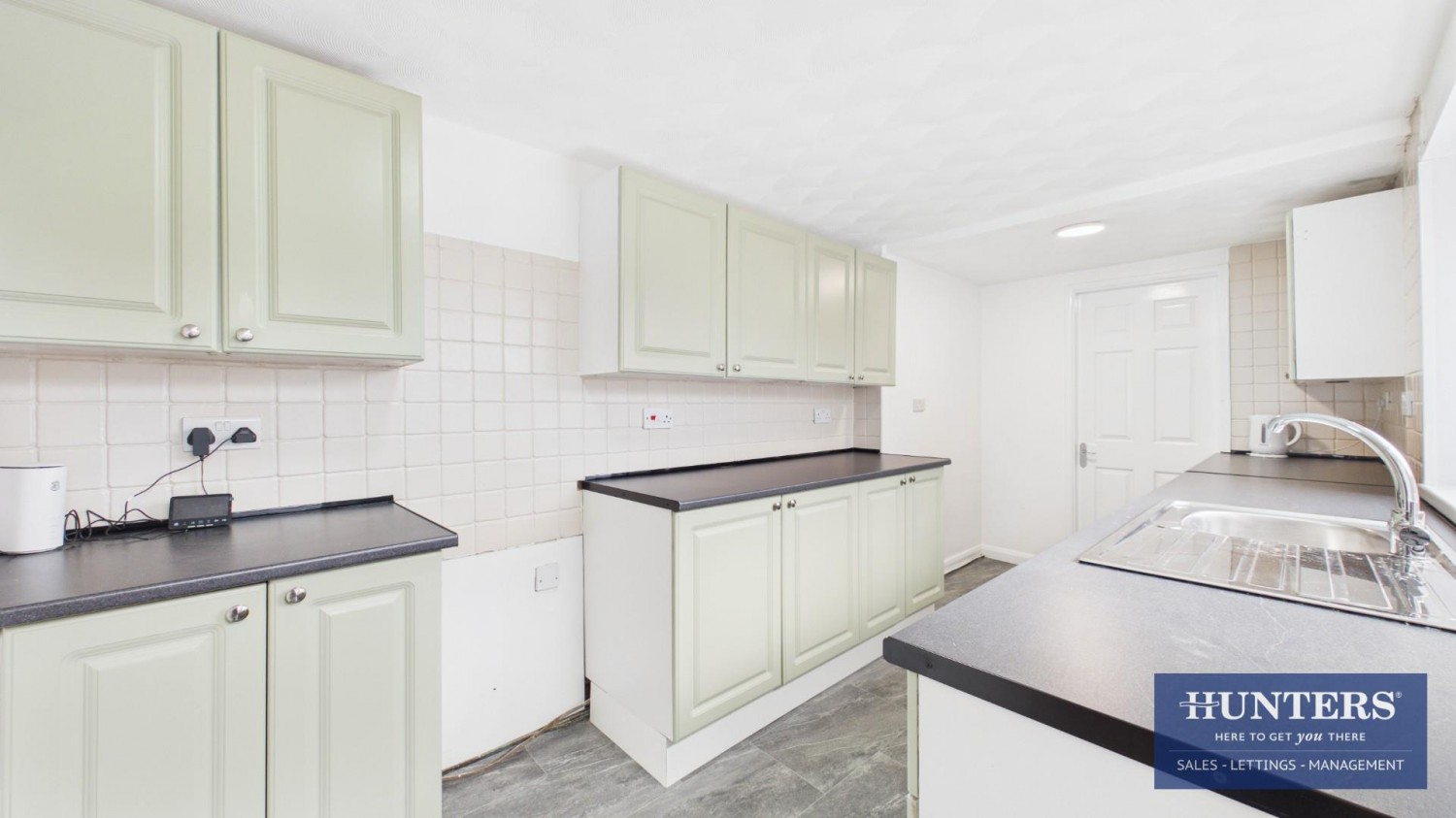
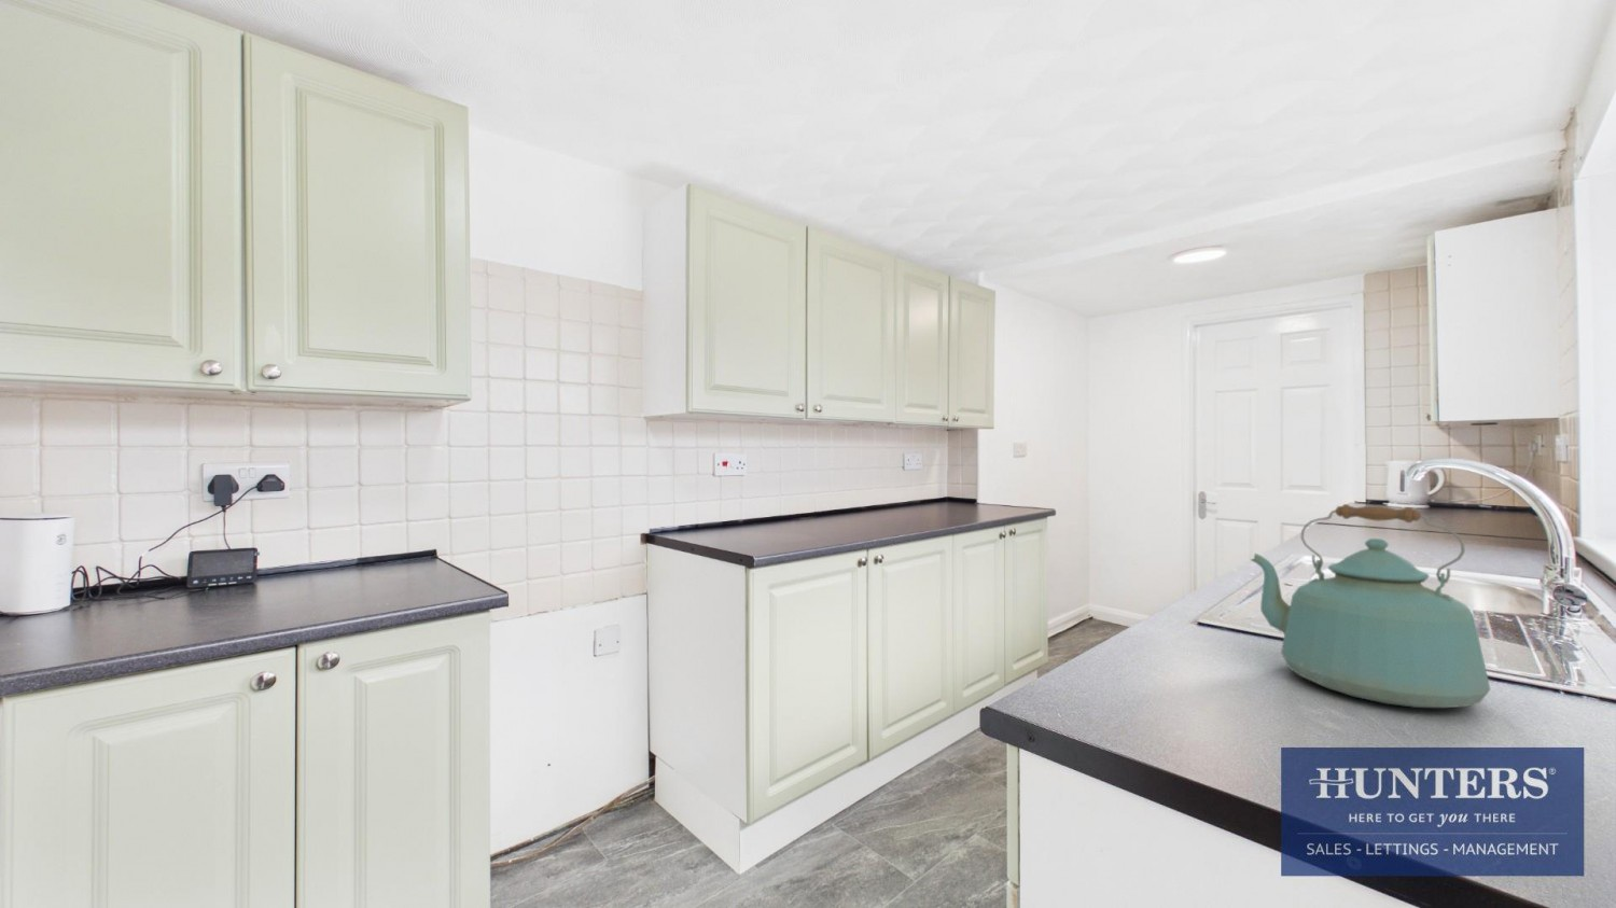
+ kettle [1250,503,1491,708]
